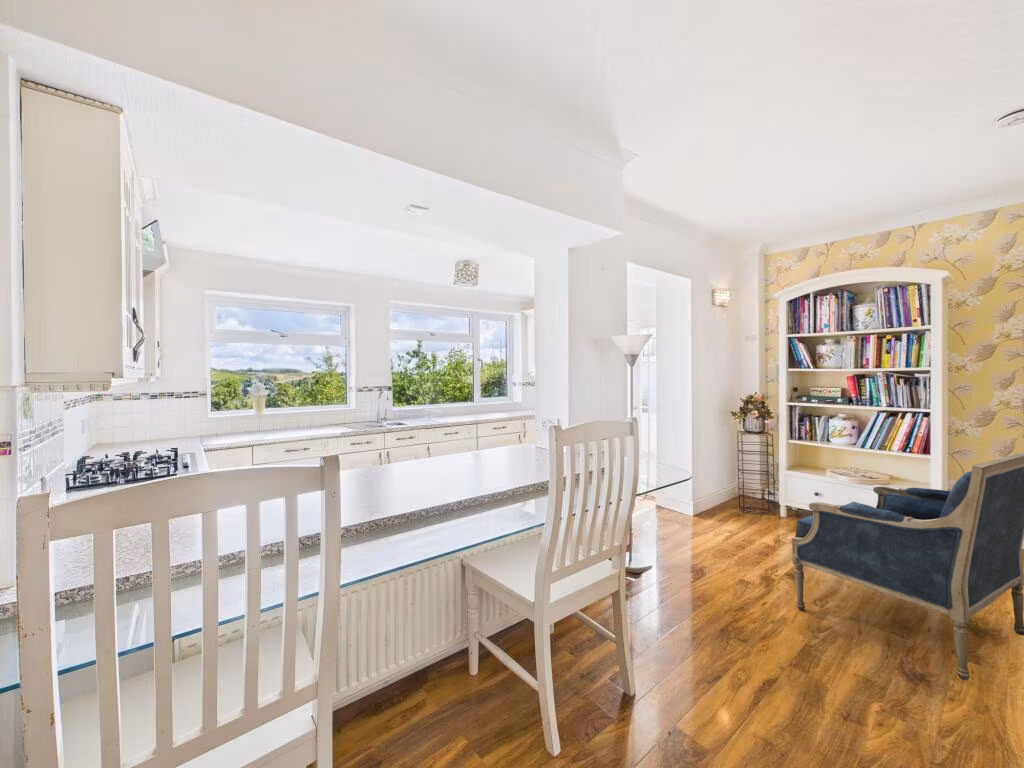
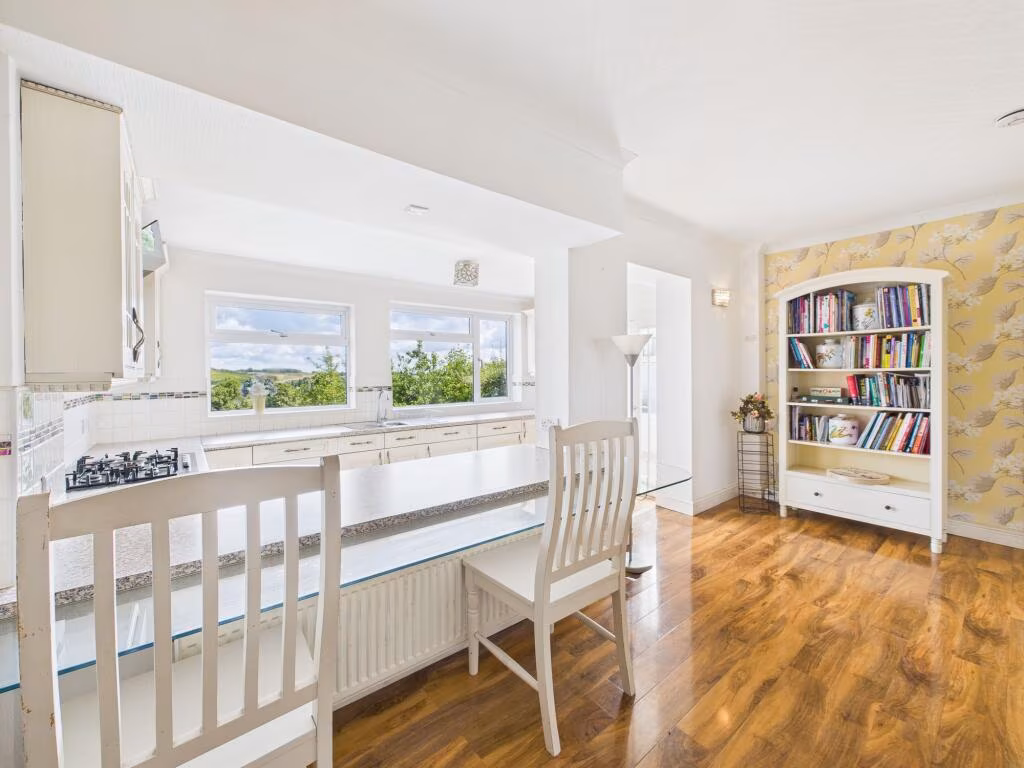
- armchair [790,452,1024,682]
